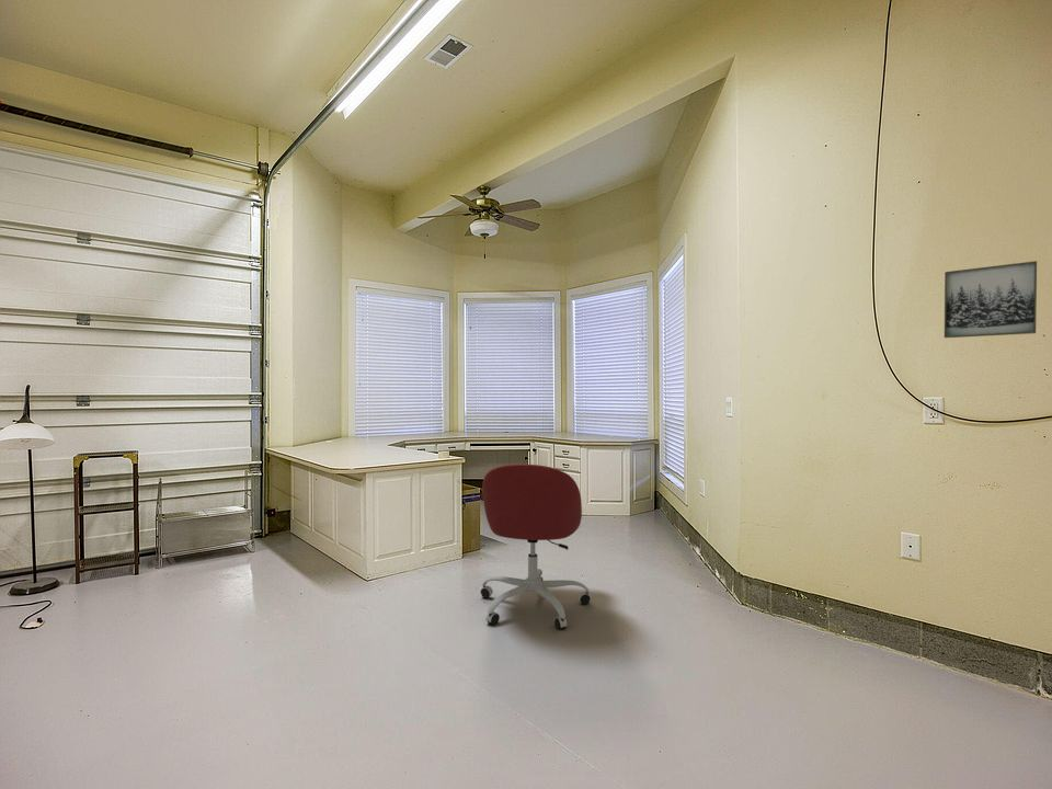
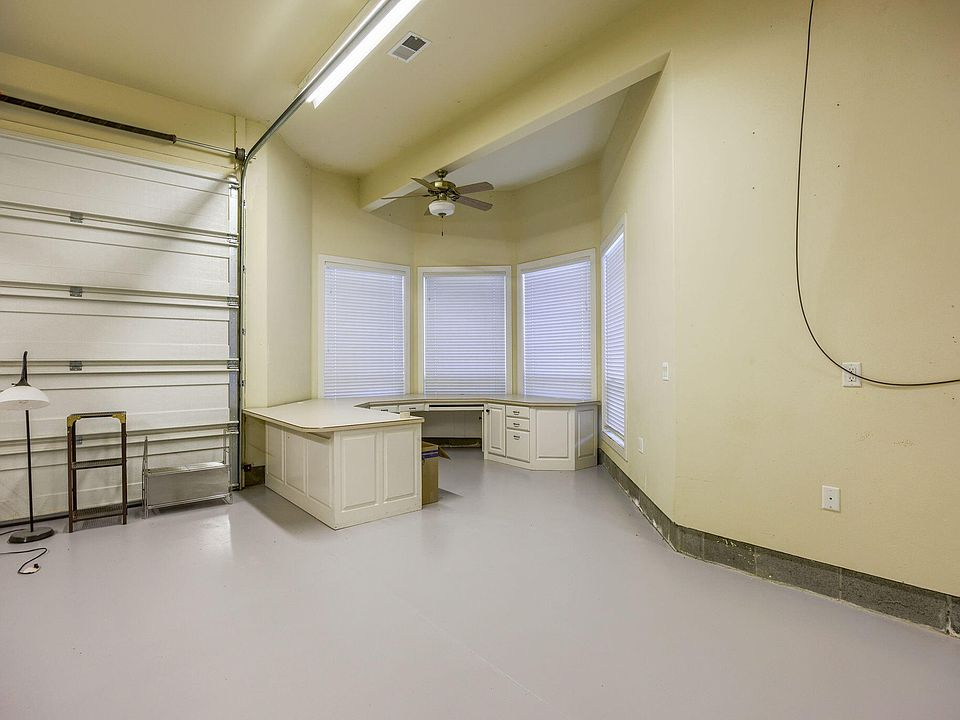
- office chair [479,464,592,631]
- wall art [944,260,1038,339]
